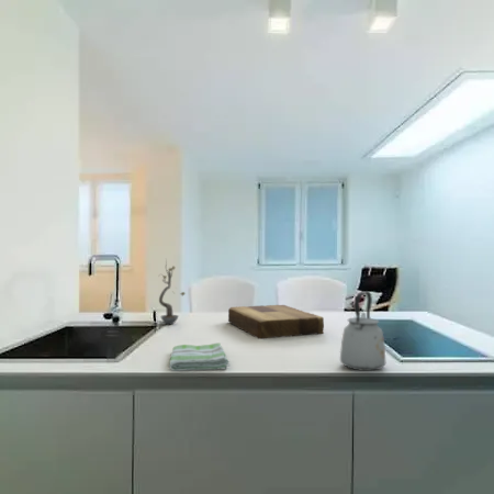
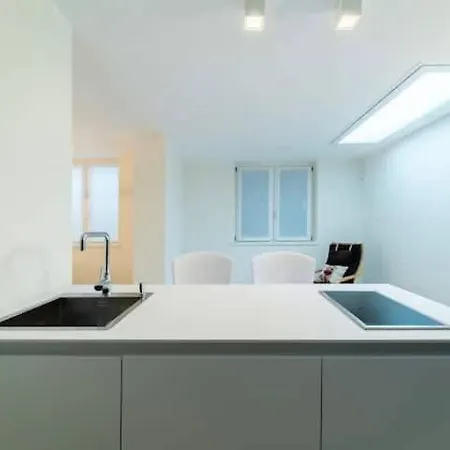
- plant [158,258,187,325]
- dish towel [168,343,229,372]
- cutting board [227,304,325,339]
- kettle [339,291,386,372]
